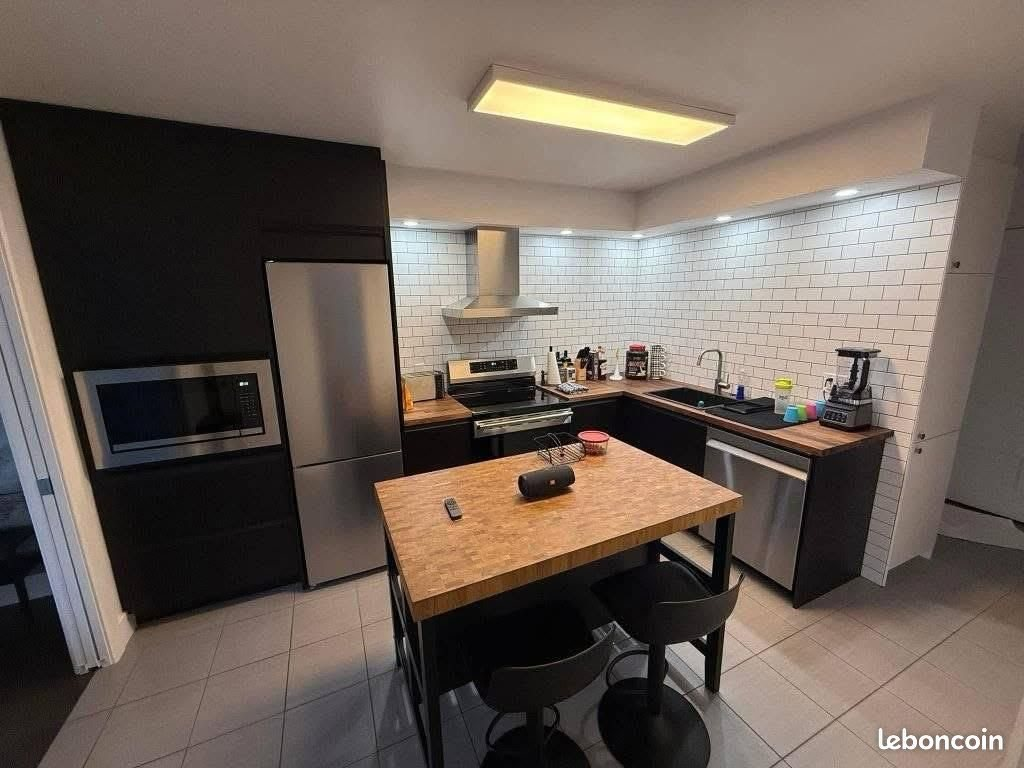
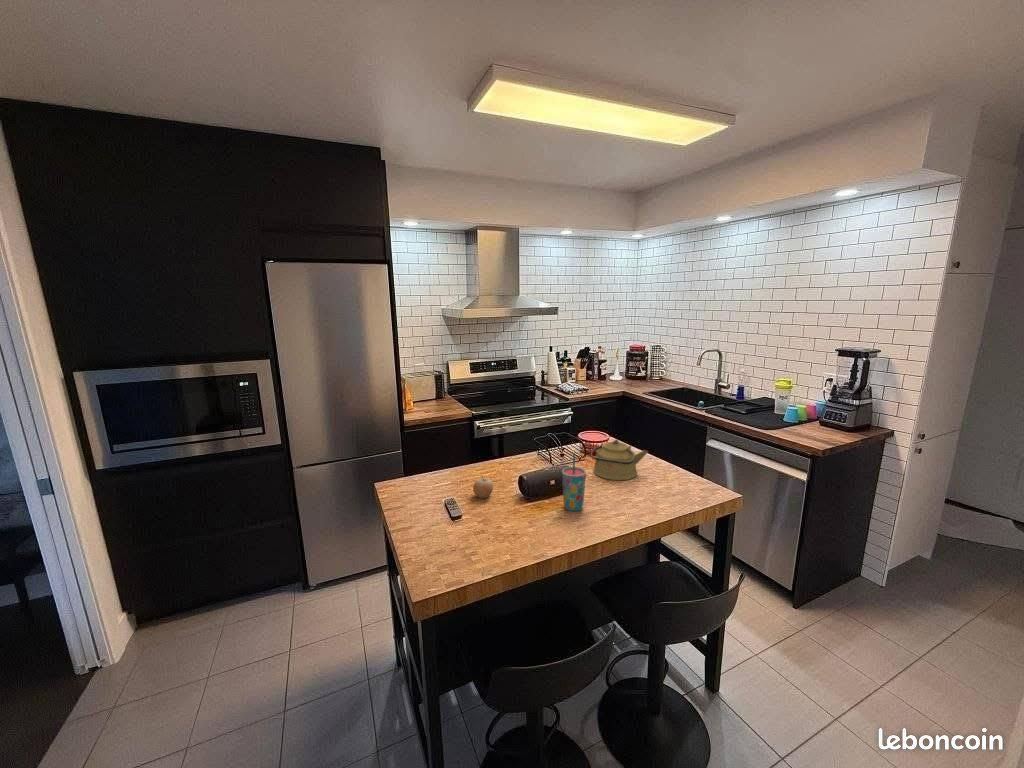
+ cup [561,452,587,512]
+ kettle [590,438,649,481]
+ fruit [472,475,494,499]
